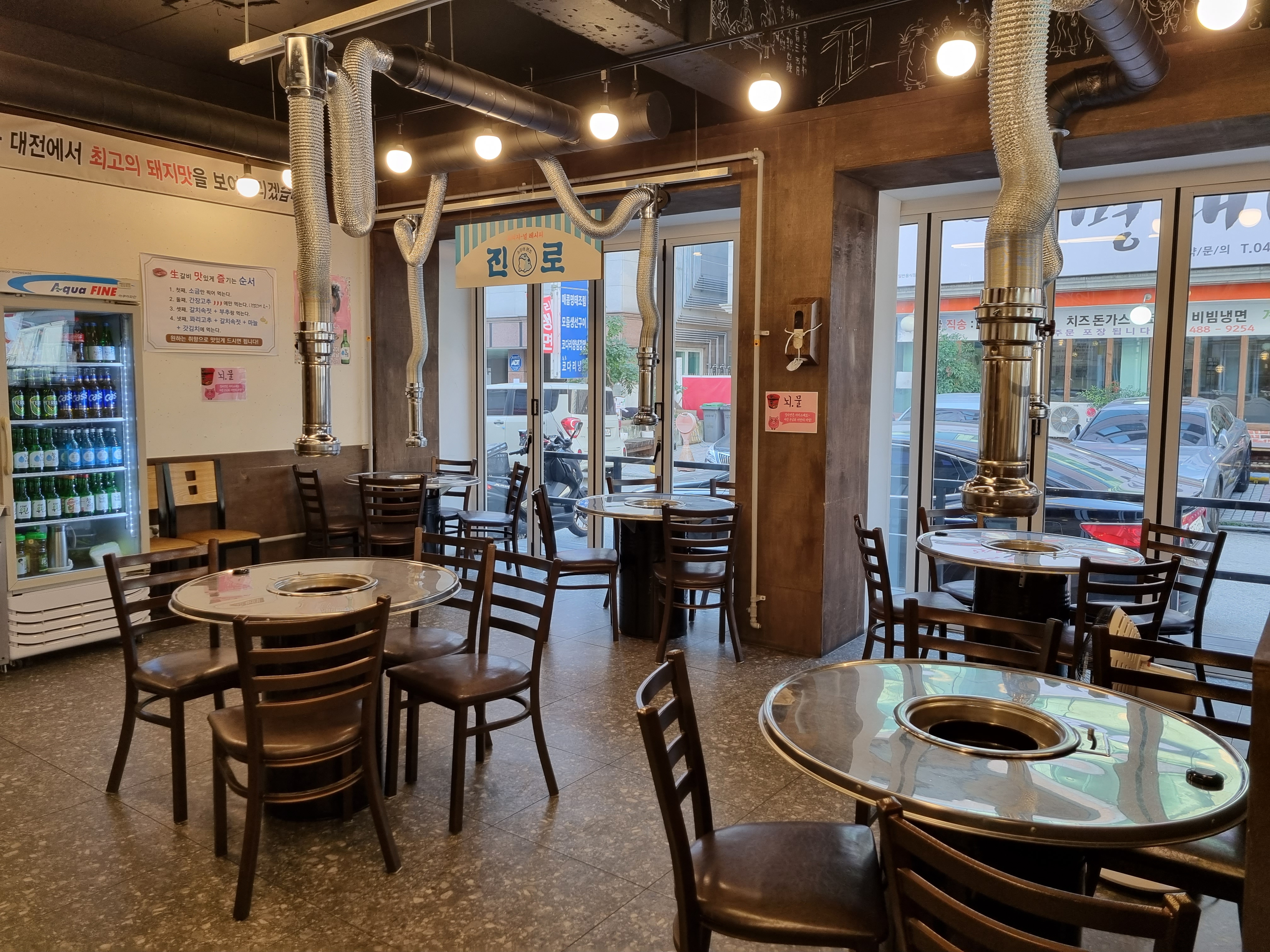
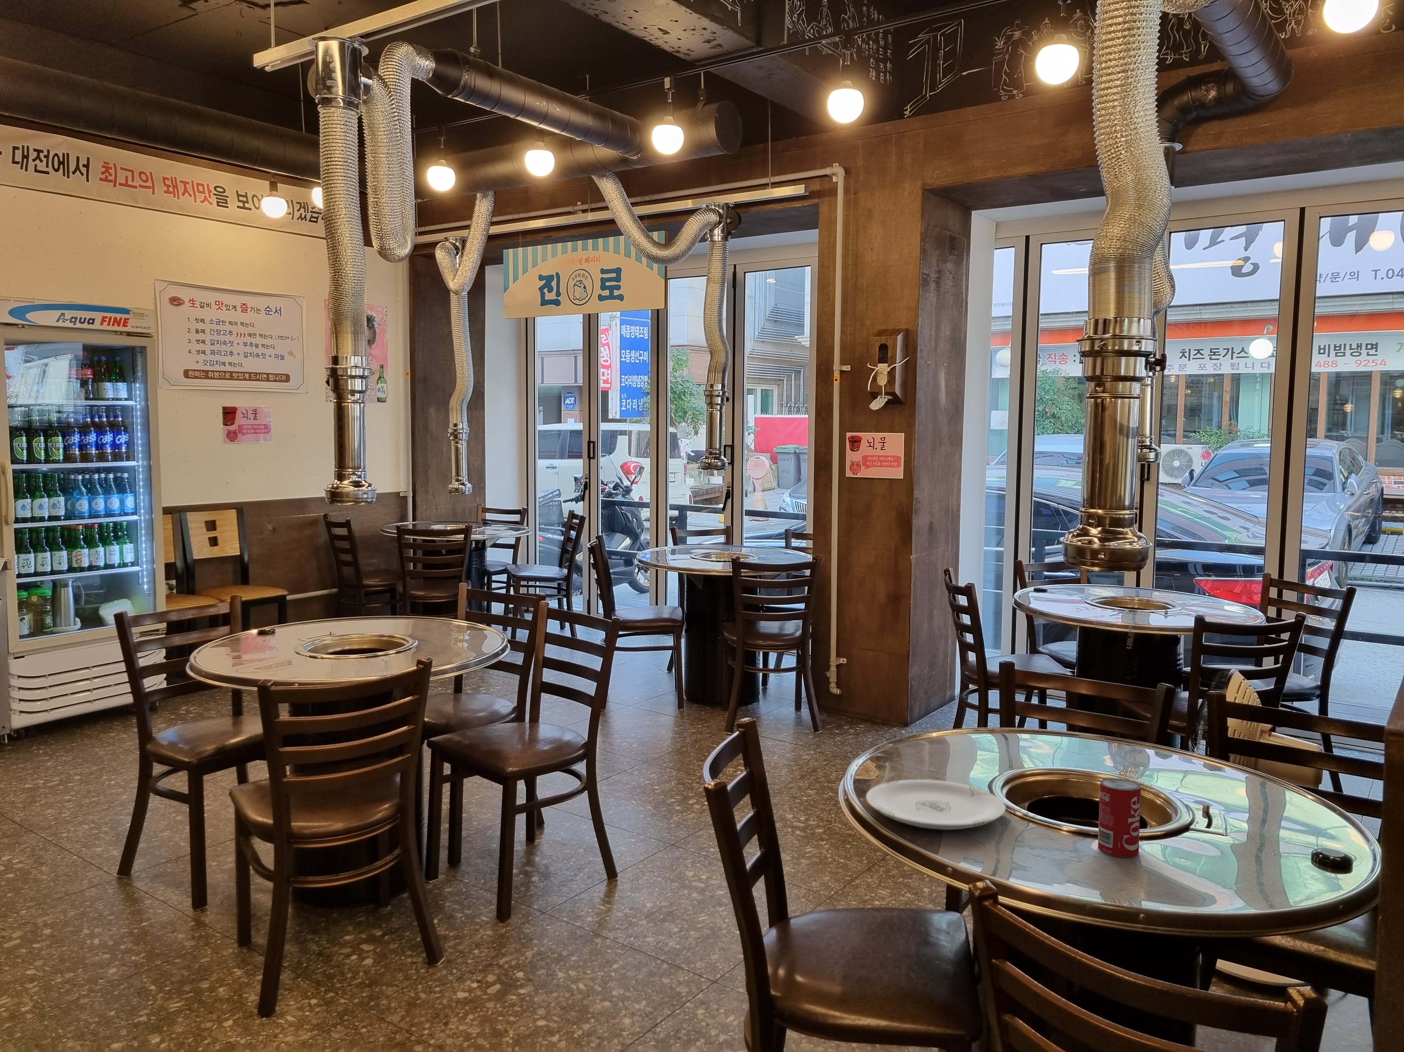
+ plate [866,779,1006,830]
+ beverage can [1098,778,1142,858]
